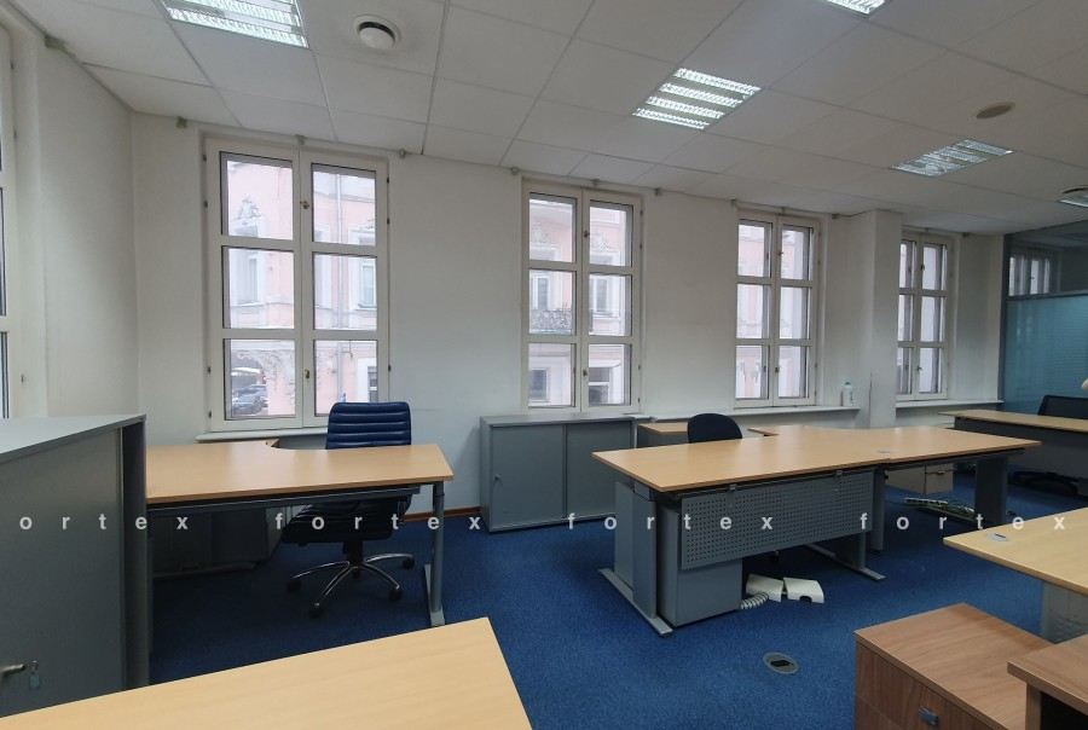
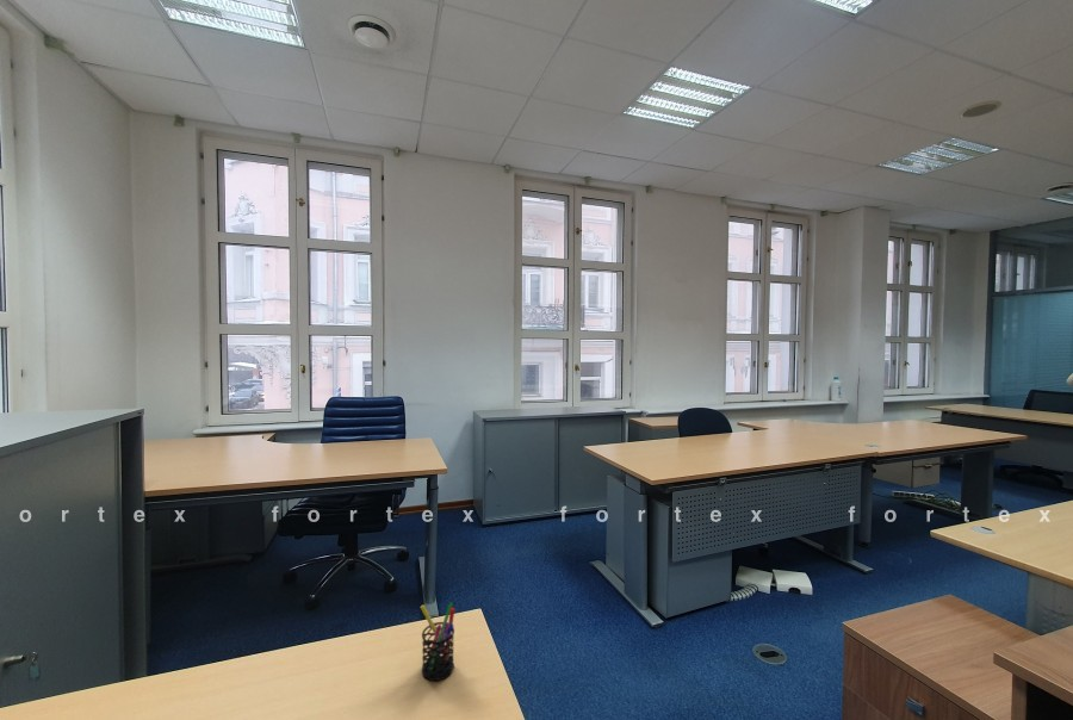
+ pen holder [420,602,455,682]
